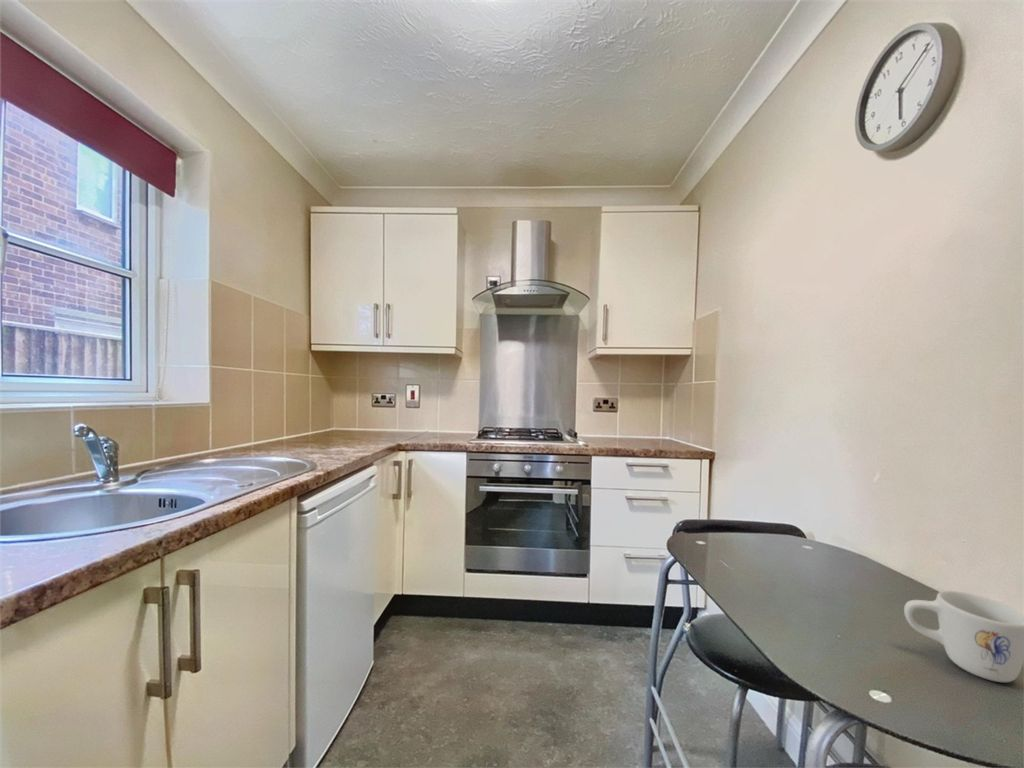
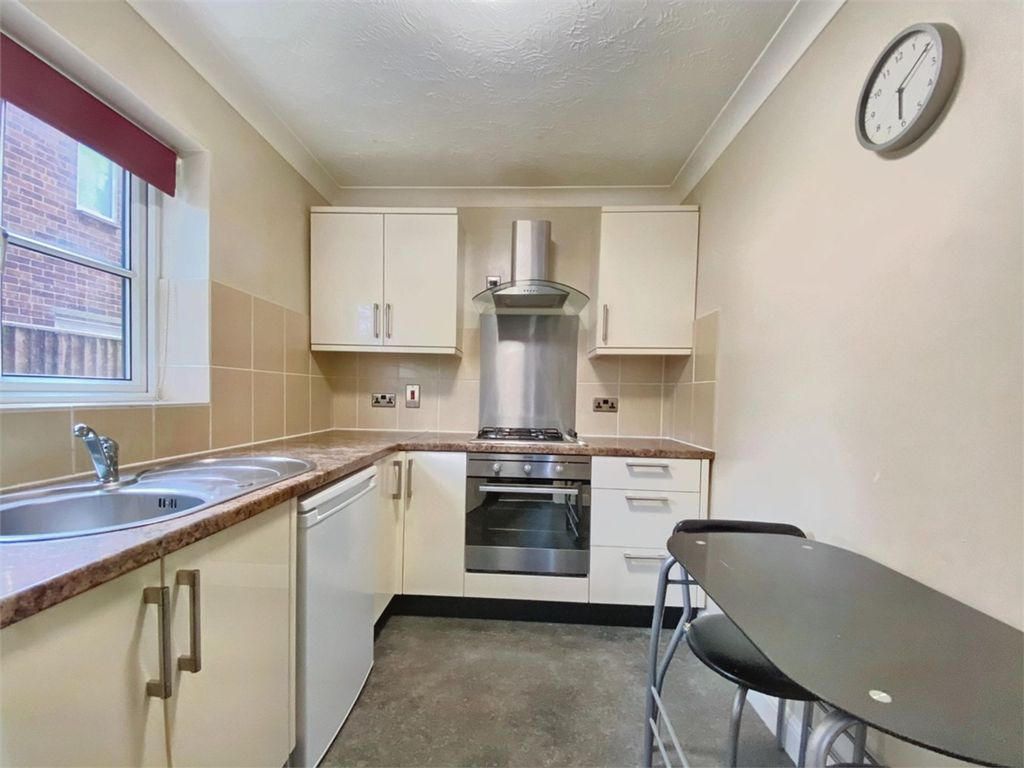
- mug [903,590,1024,683]
